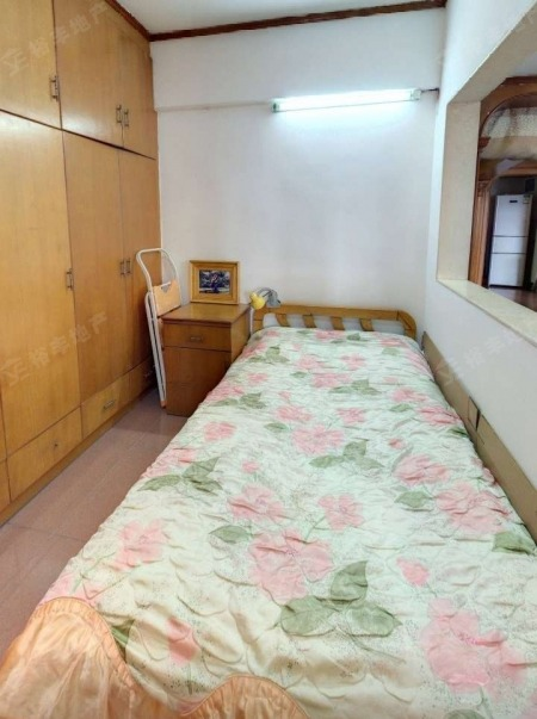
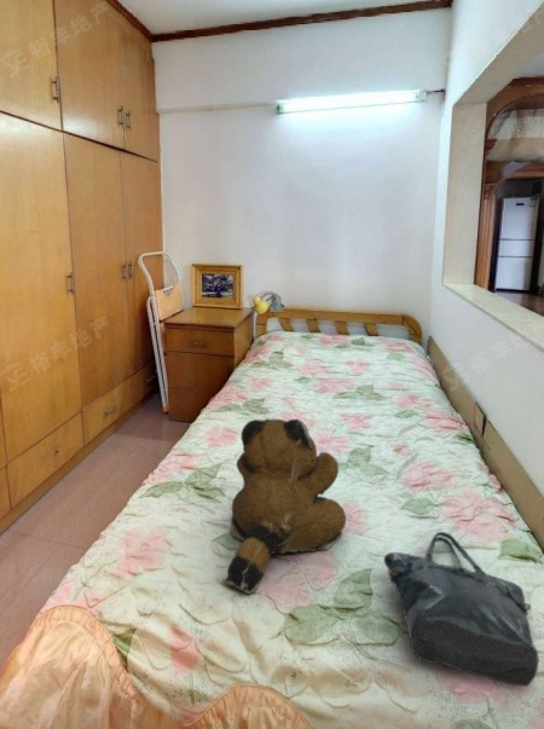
+ teddy bear [221,417,347,595]
+ tote bag [382,531,540,688]
